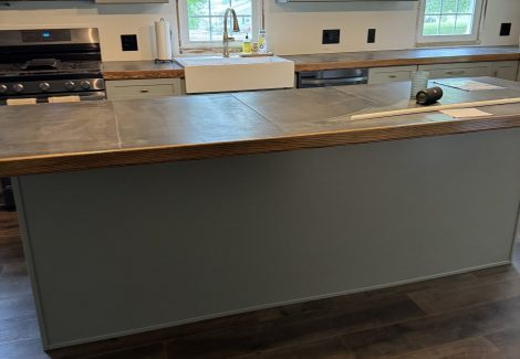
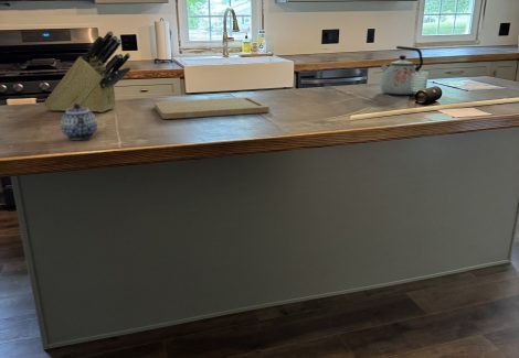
+ knife block [43,30,131,113]
+ kettle [379,45,424,96]
+ teapot [60,104,98,141]
+ cutting board [153,96,271,120]
